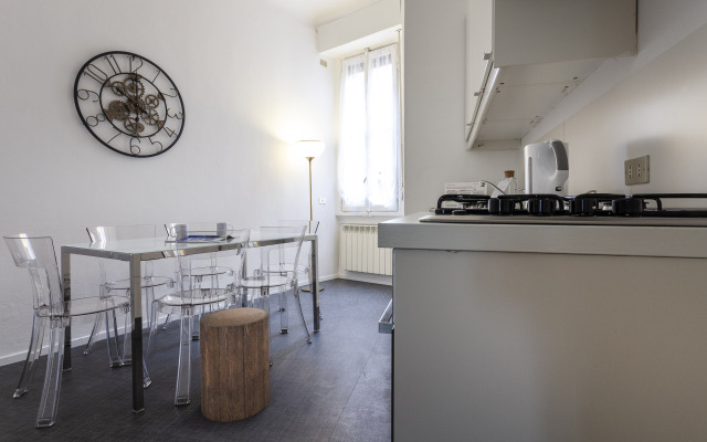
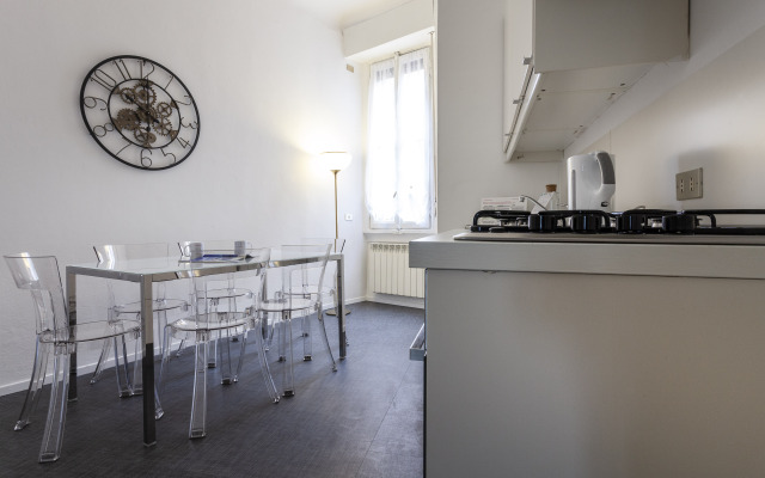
- stool [198,306,272,423]
